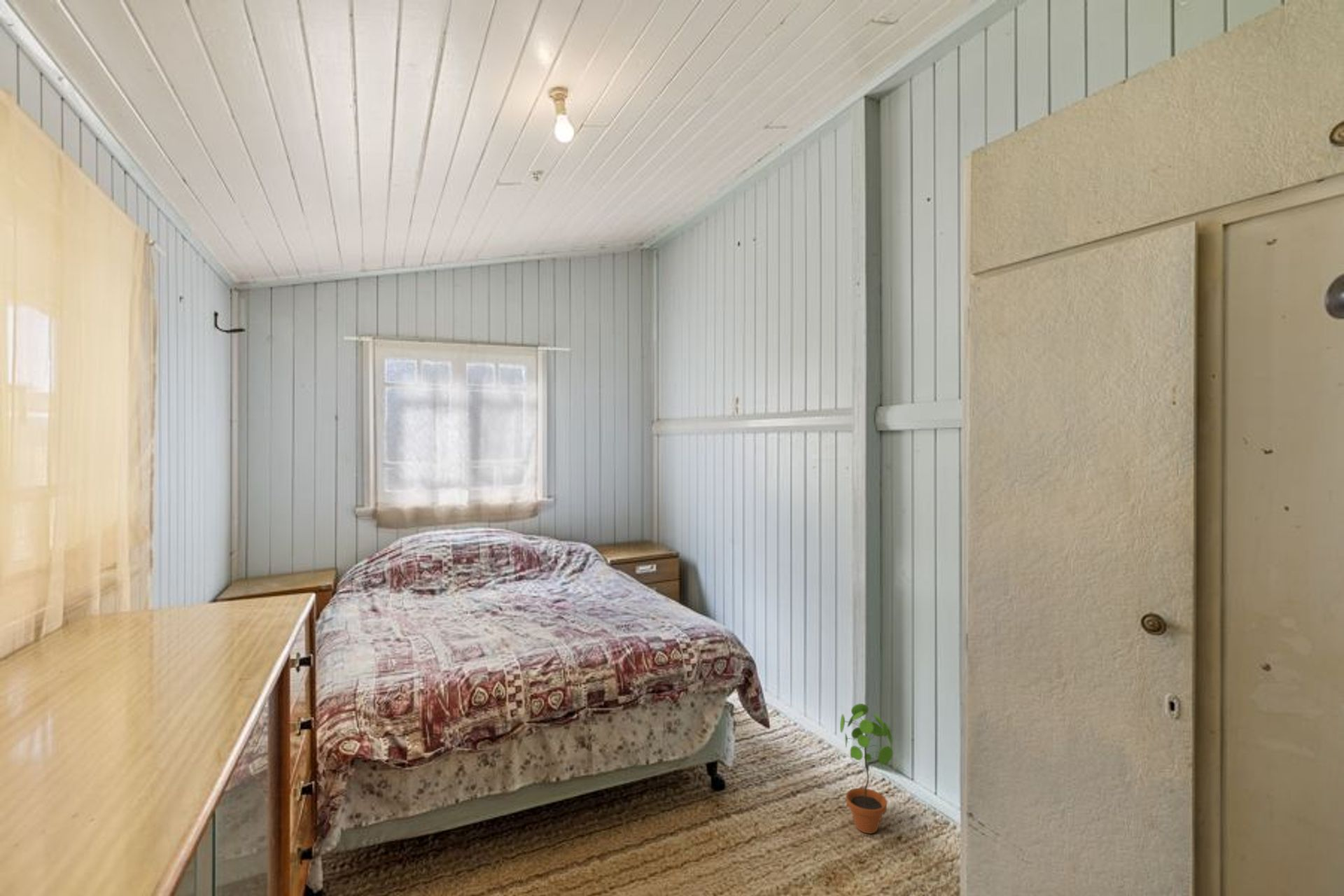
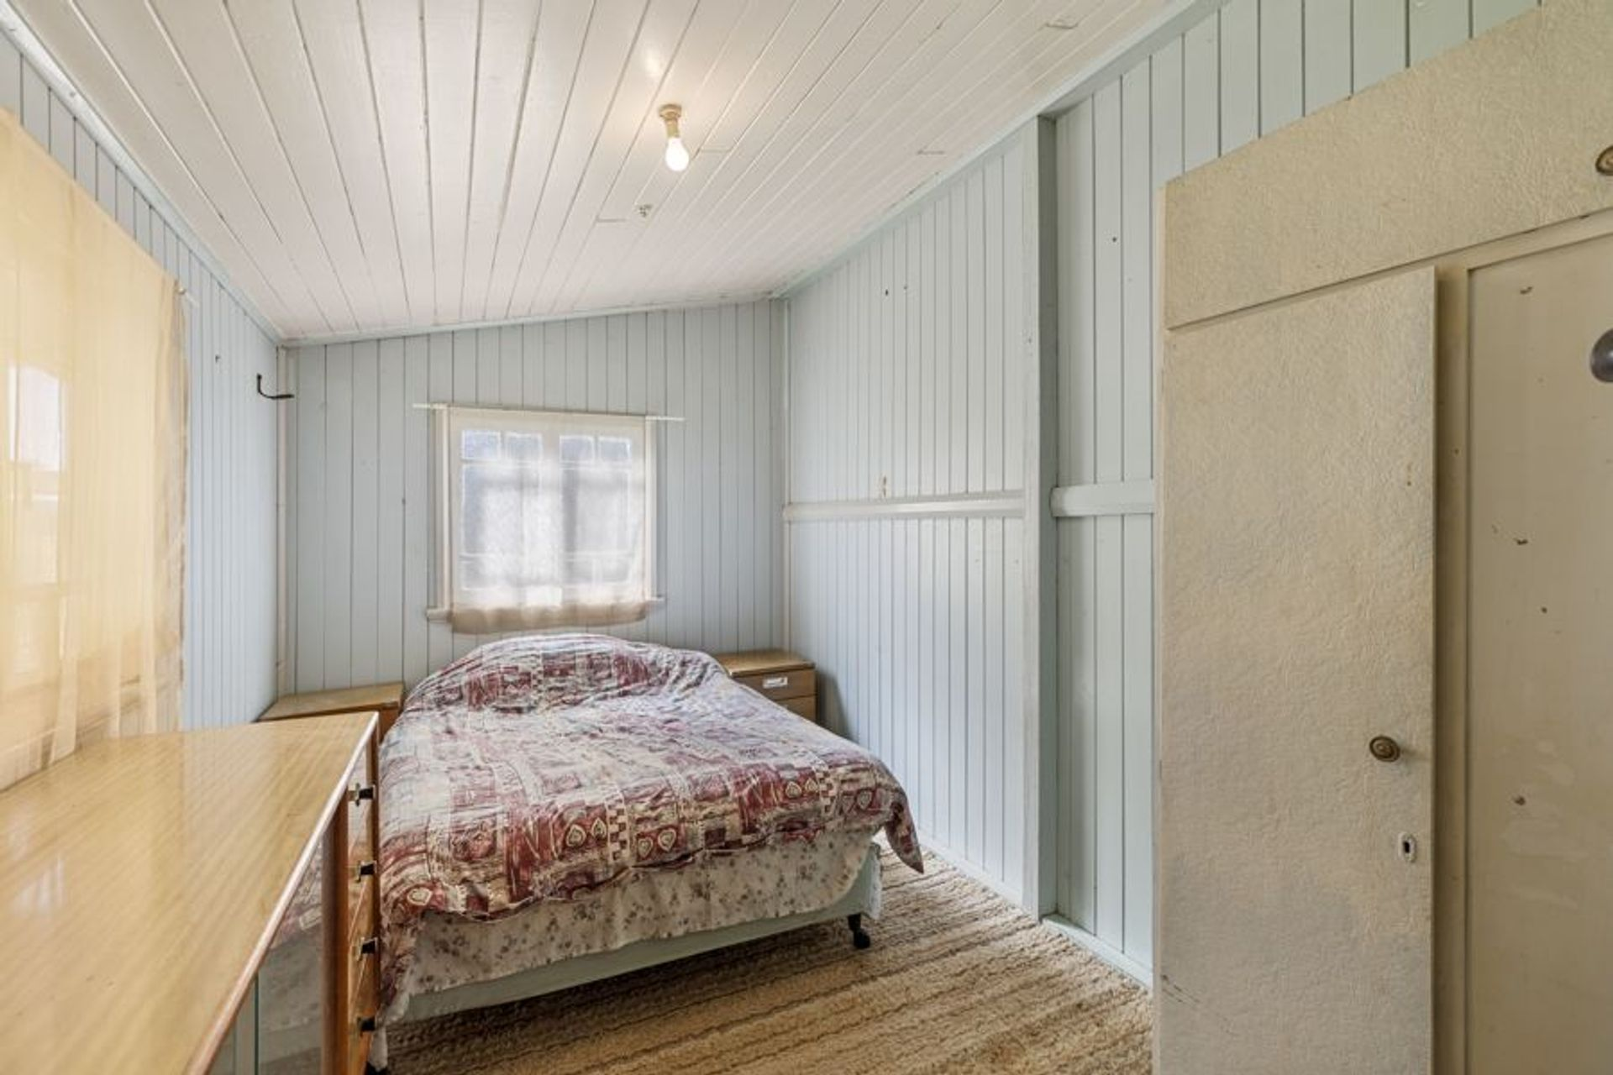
- potted plant [839,703,893,834]
